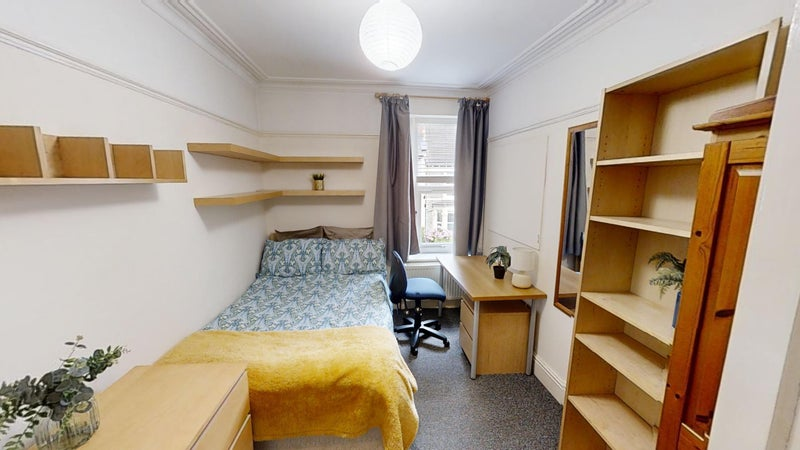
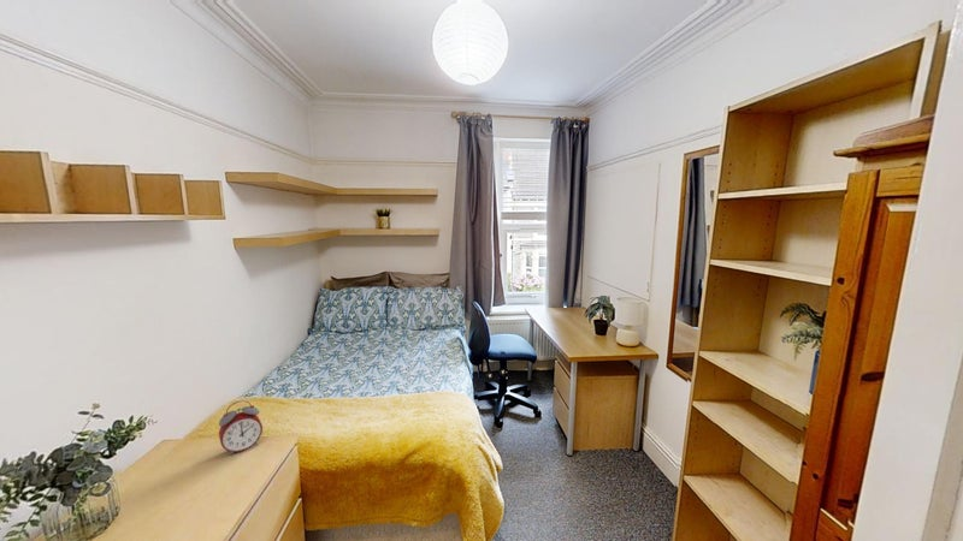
+ alarm clock [218,399,264,457]
